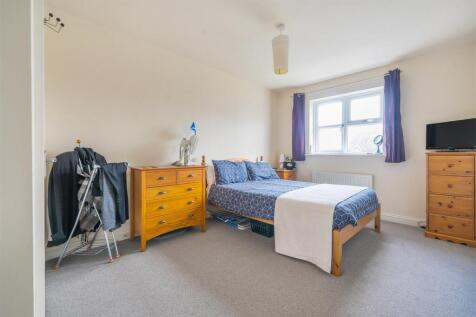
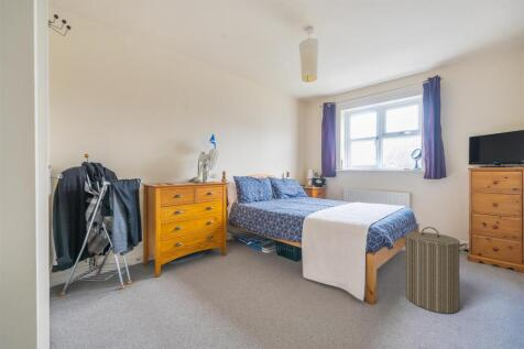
+ laundry hamper [399,226,469,315]
